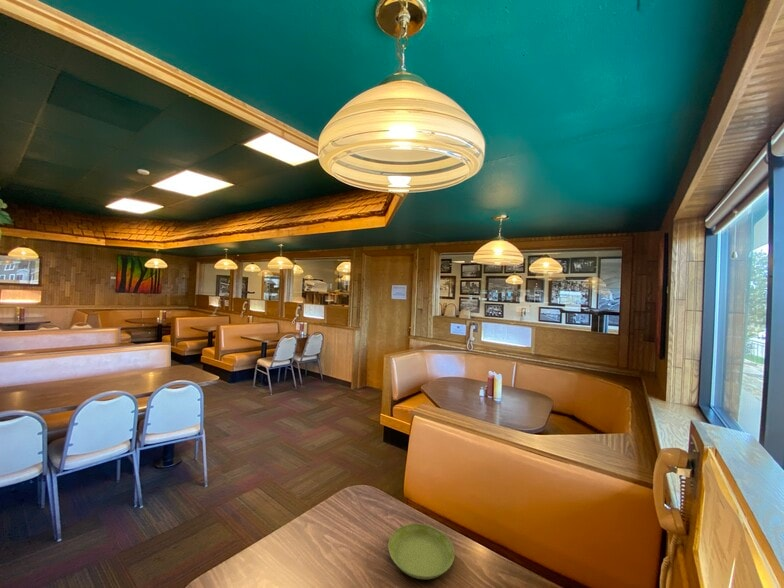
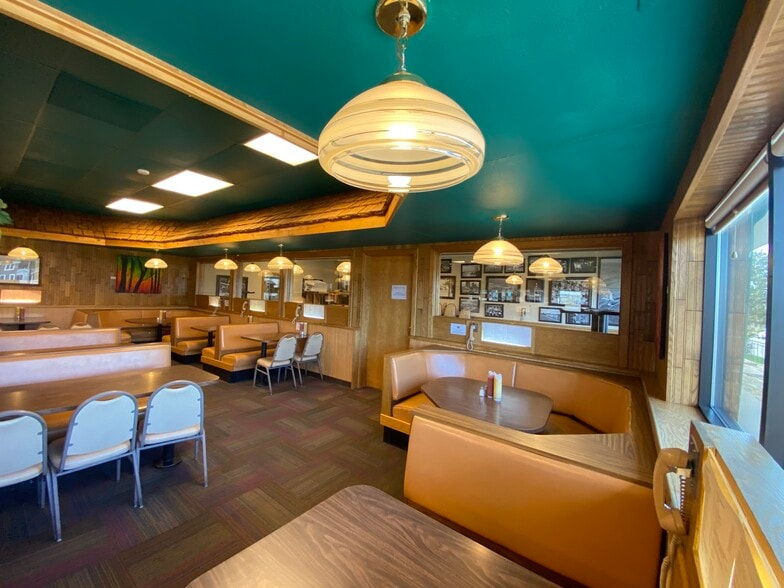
- saucer [387,523,455,580]
